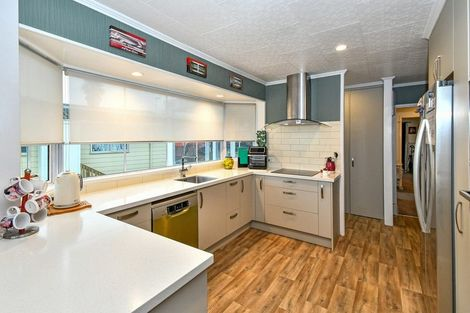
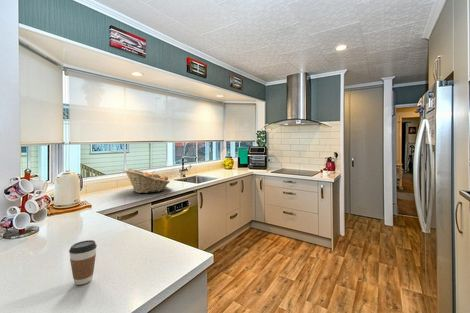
+ coffee cup [68,239,98,286]
+ fruit basket [123,168,171,194]
